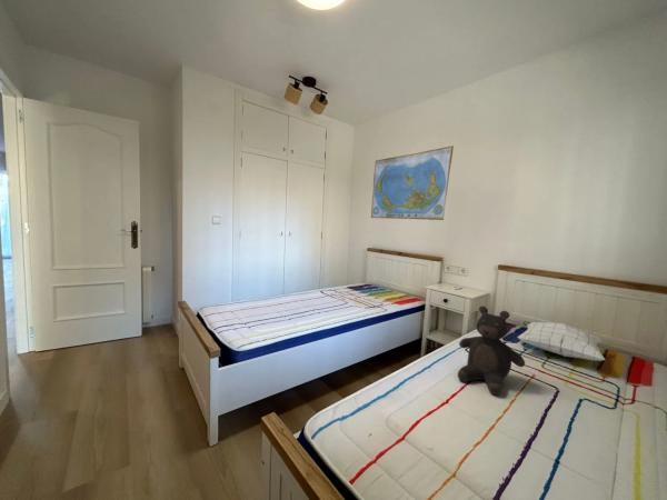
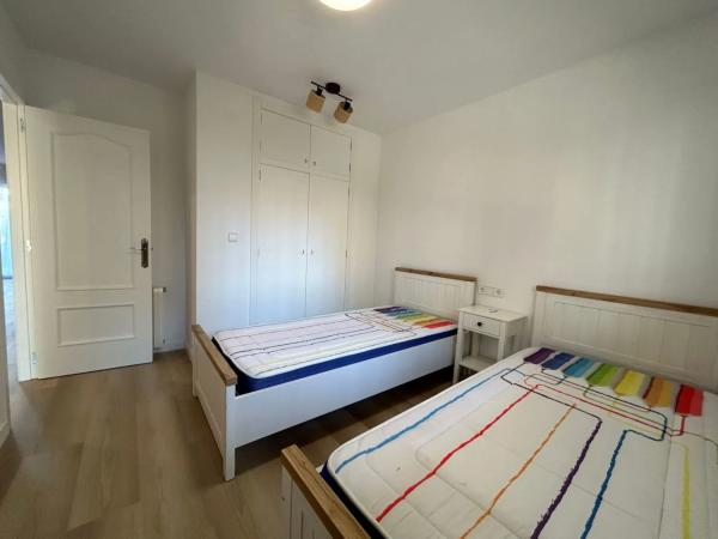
- teddy bear [457,306,526,396]
- world map [370,144,455,221]
- pillow [516,320,606,362]
